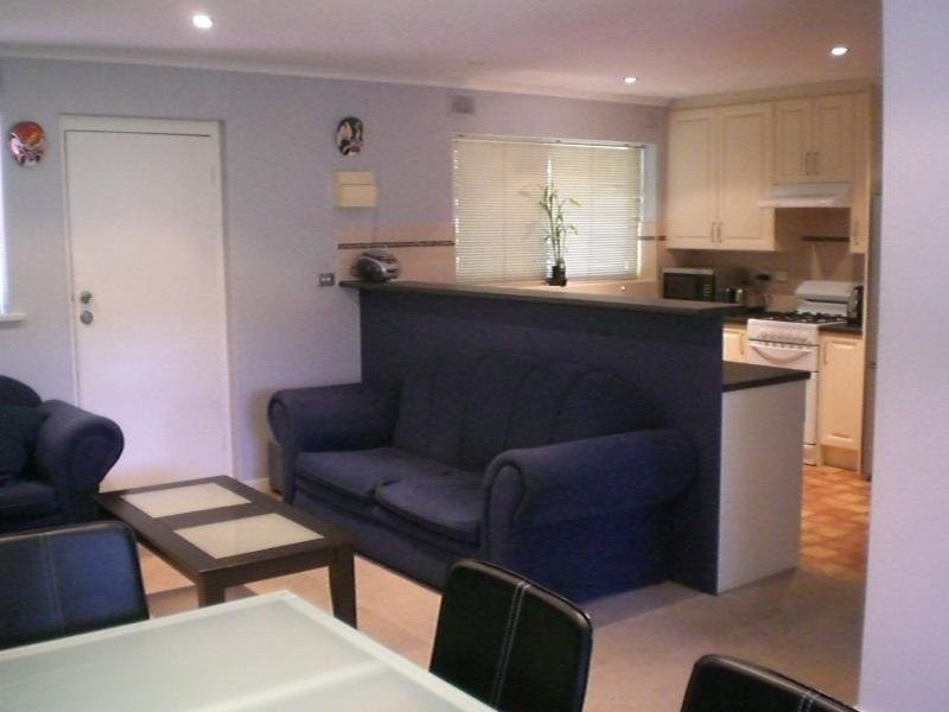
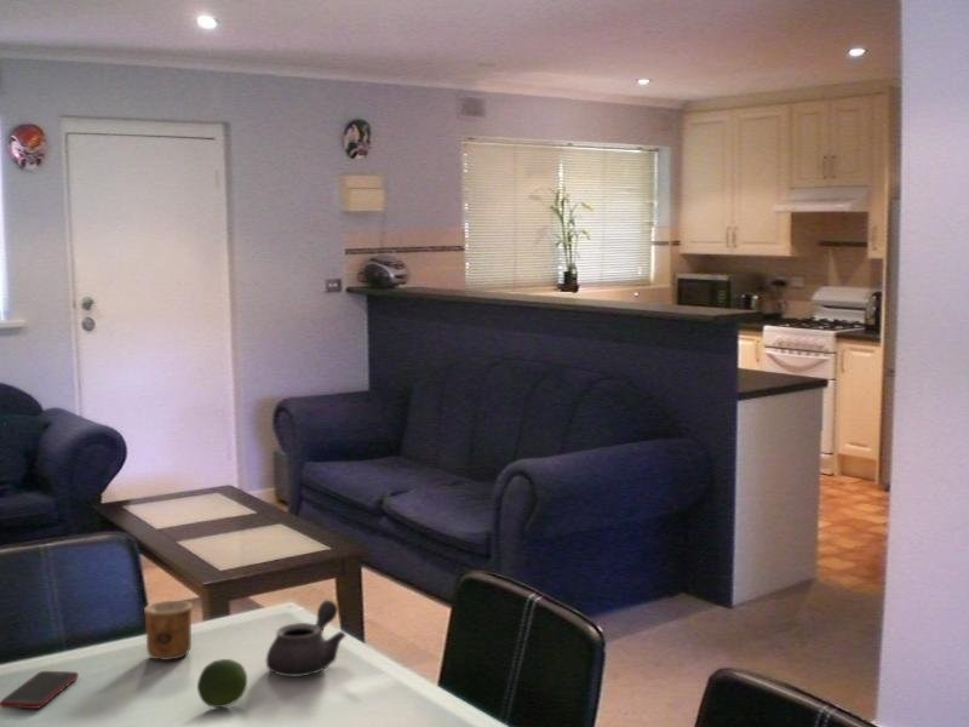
+ cell phone [0,670,80,710]
+ fruit [196,658,248,709]
+ cup [143,600,194,662]
+ teapot [265,599,348,677]
